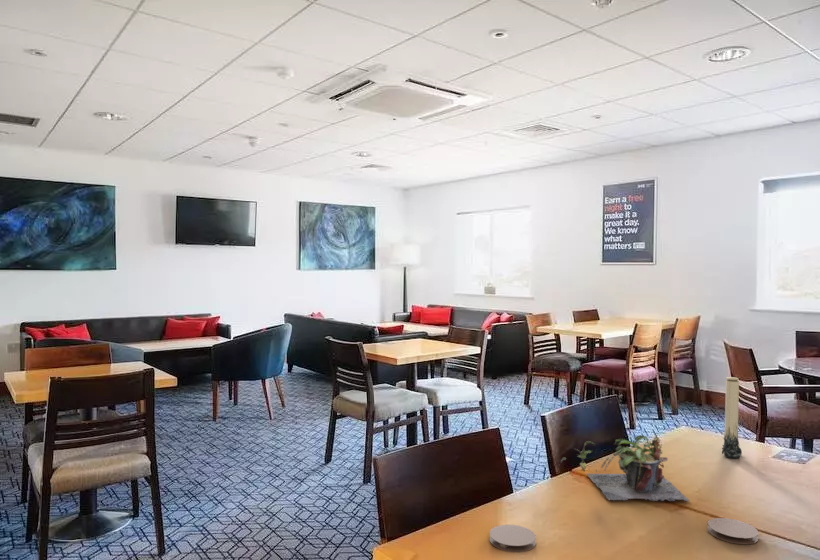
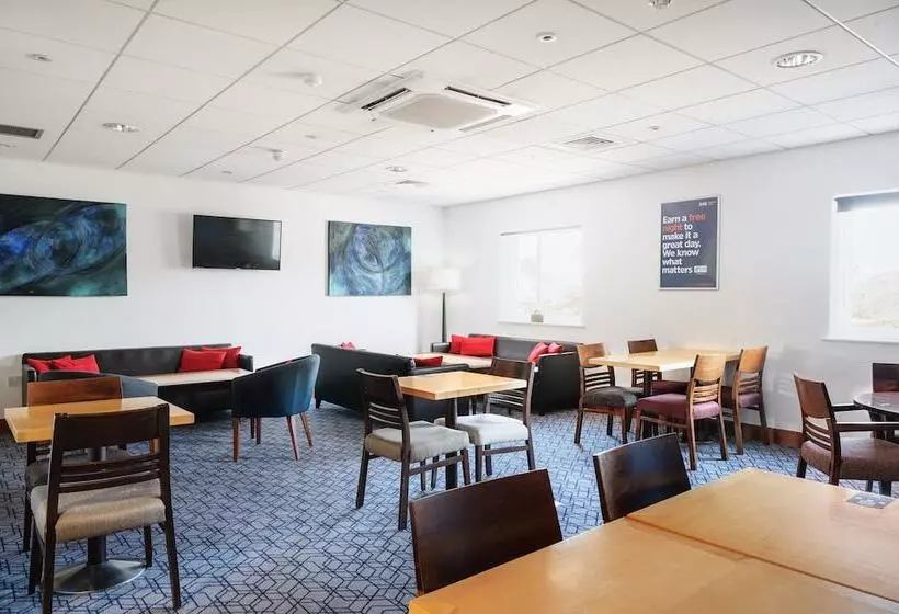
- coaster [707,517,759,545]
- coaster [489,524,537,553]
- candle [720,376,743,459]
- plant [560,434,691,502]
